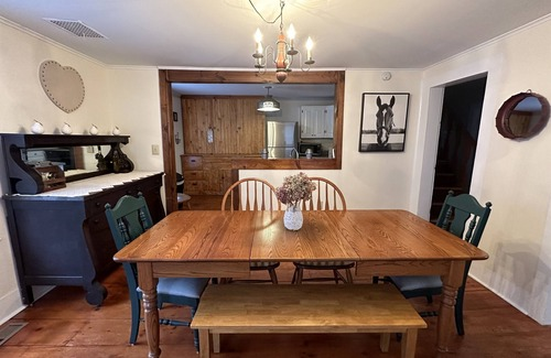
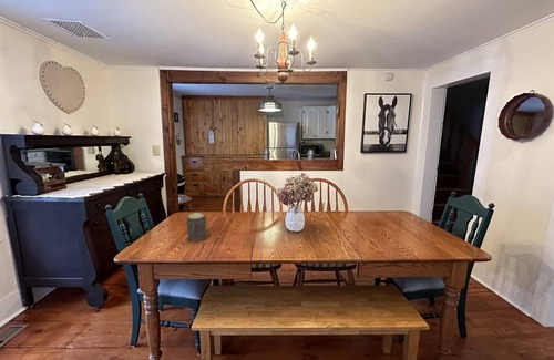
+ mug [185,212,208,243]
